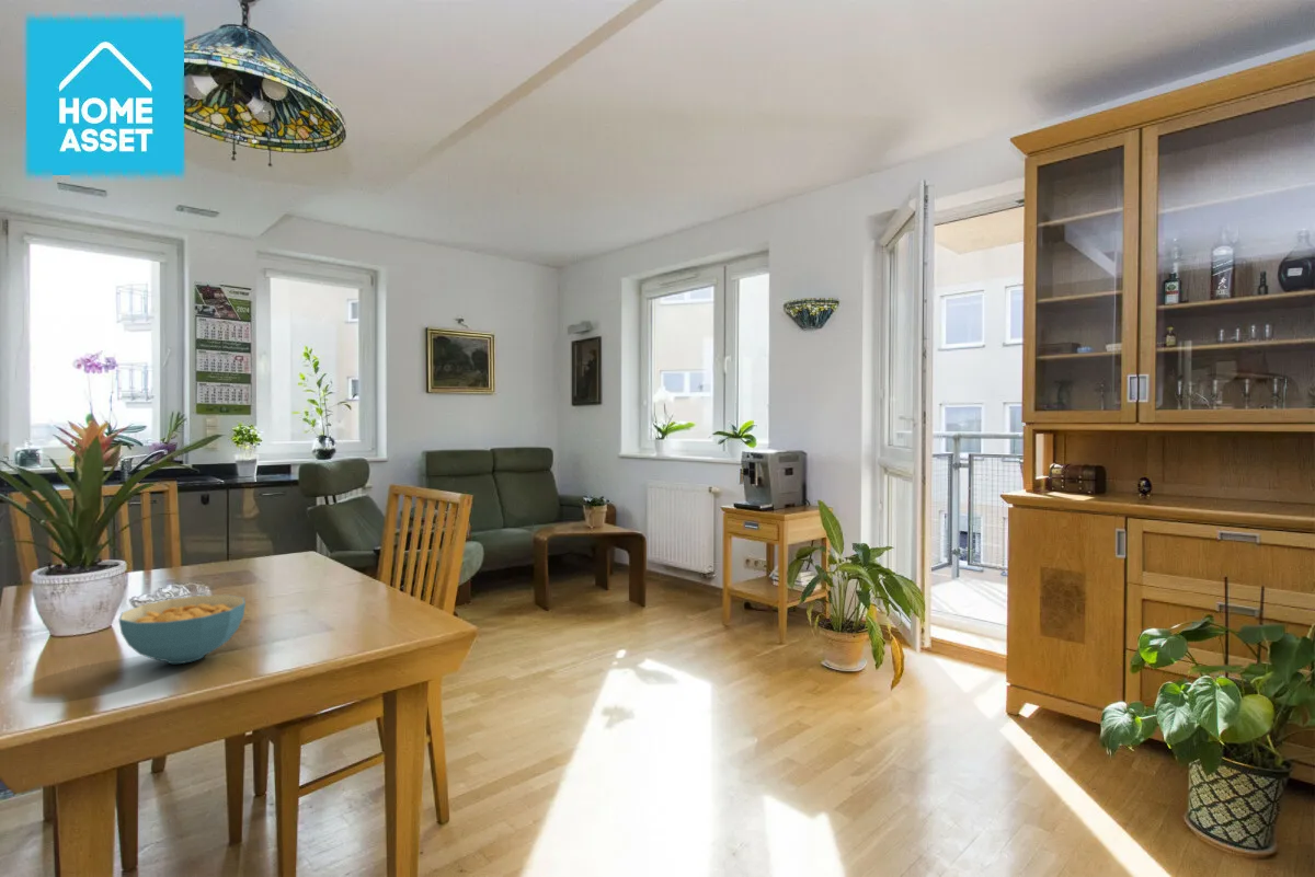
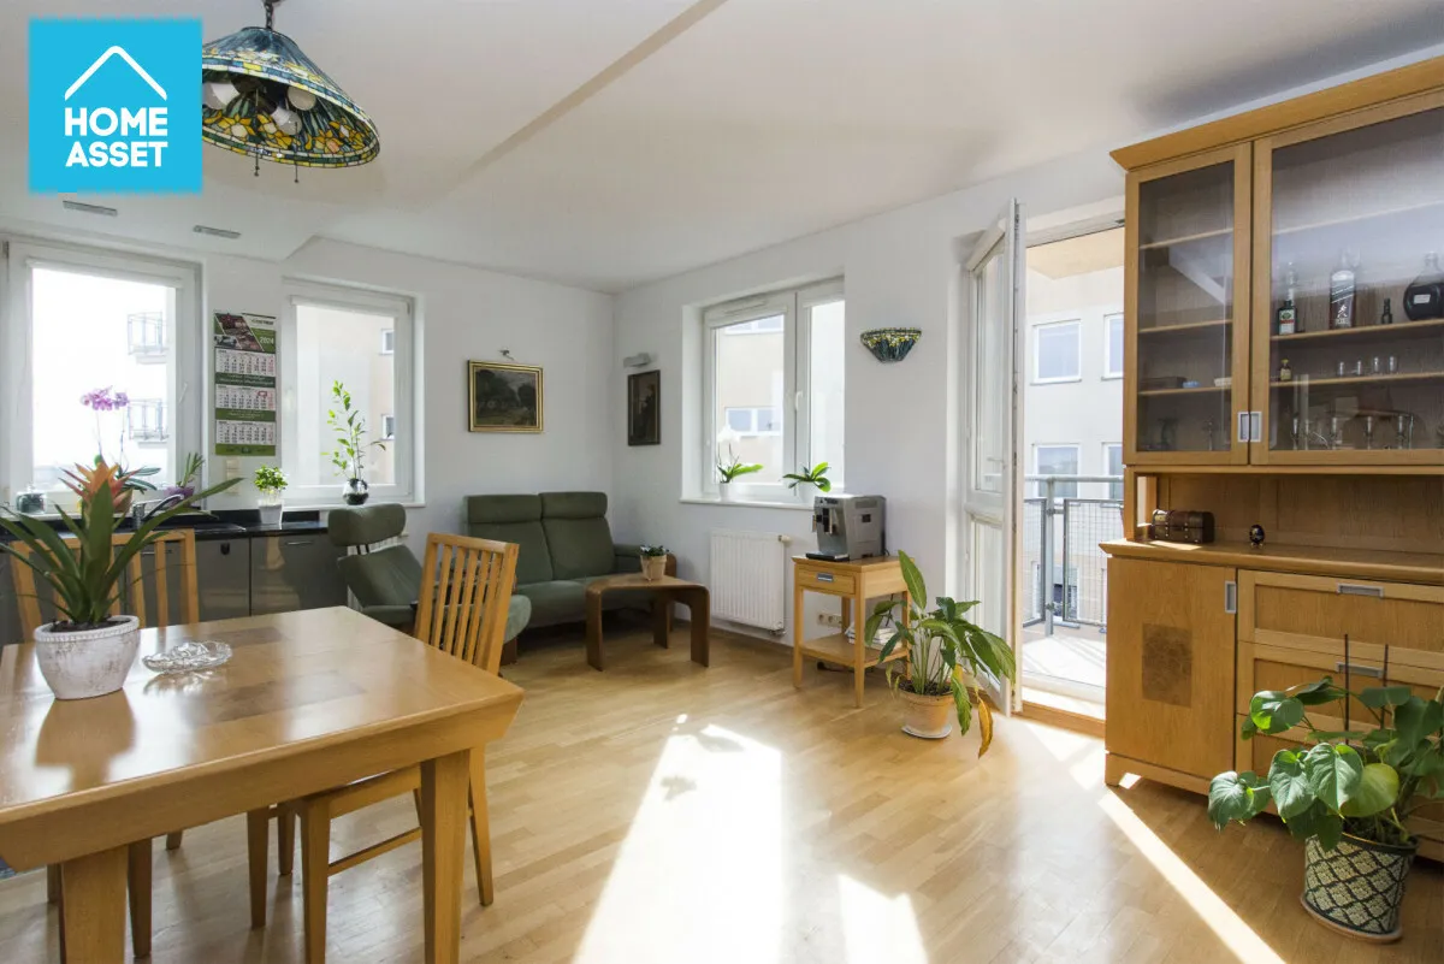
- cereal bowl [117,593,247,665]
